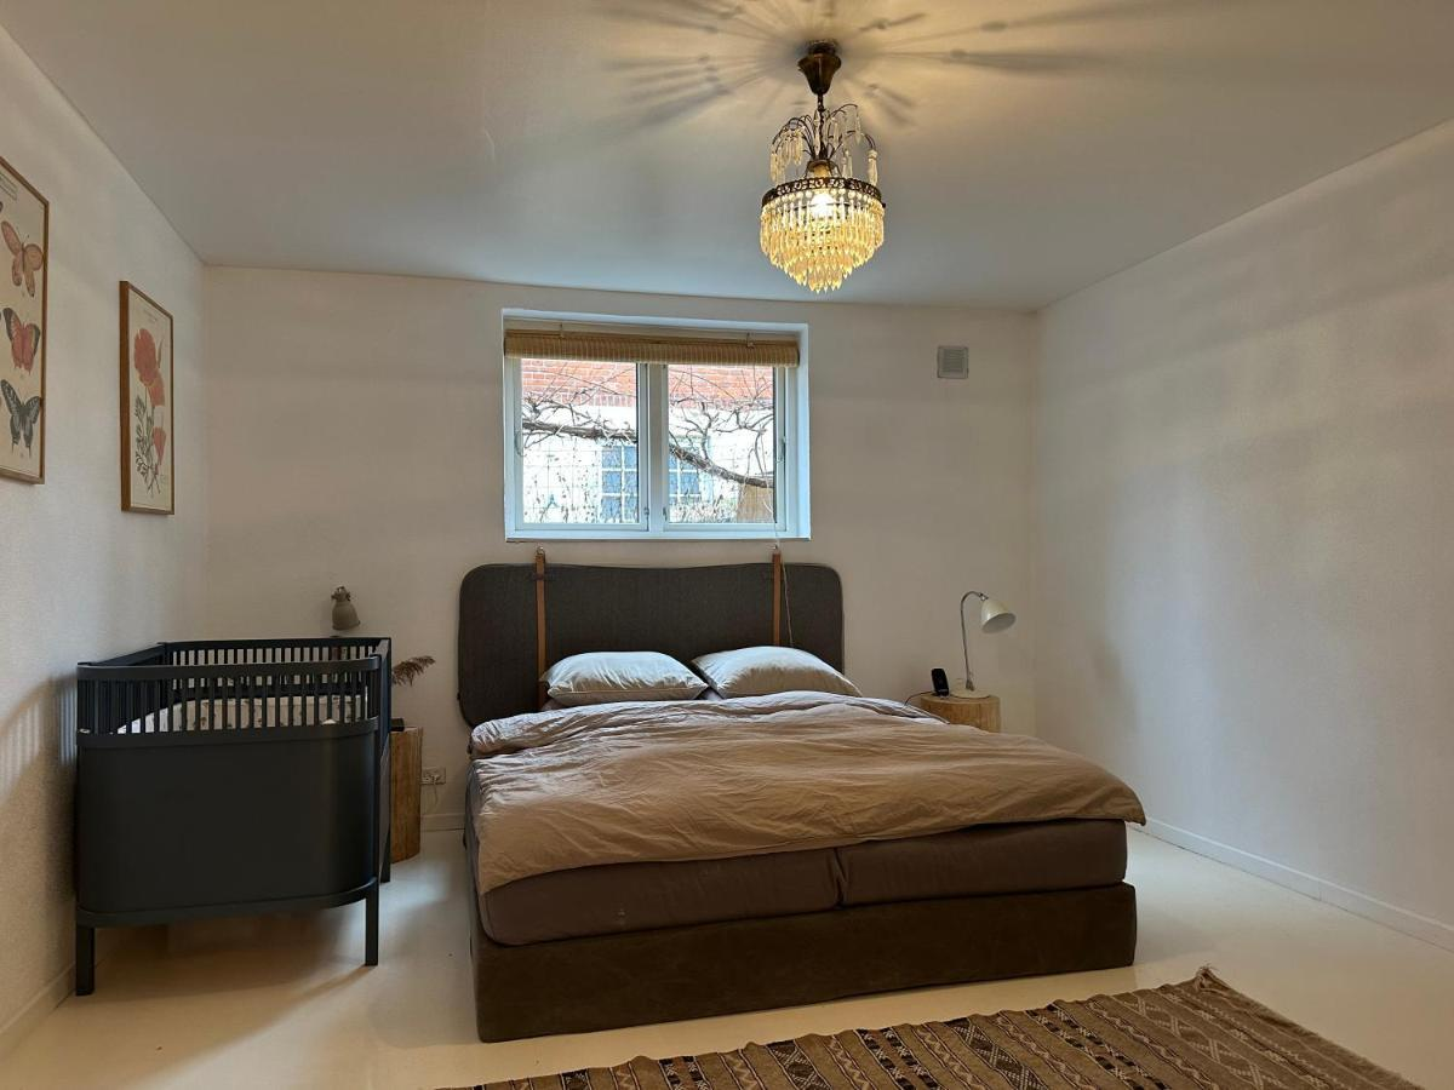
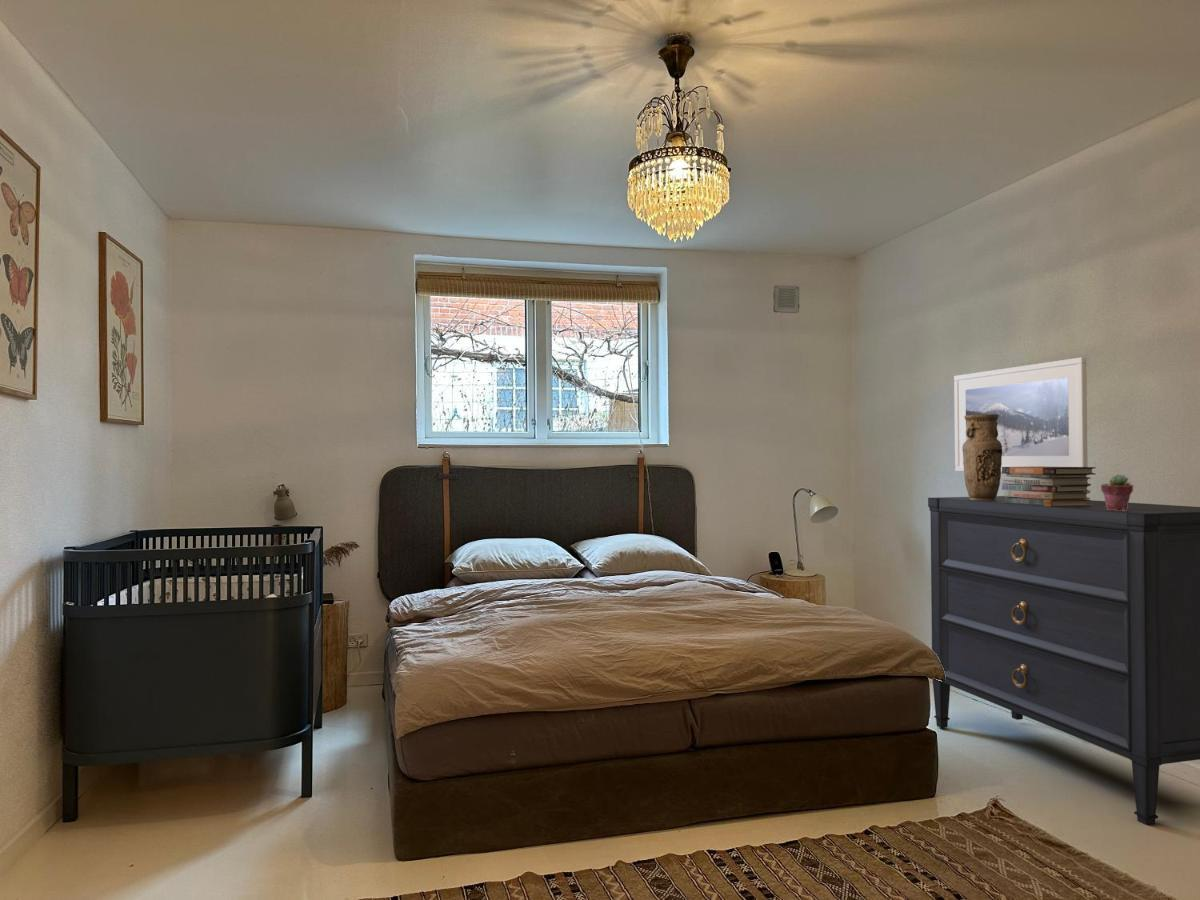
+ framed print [953,356,1089,473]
+ vase [962,414,1002,500]
+ book stack [1000,466,1097,507]
+ potted succulent [1100,473,1134,511]
+ dresser [927,495,1200,826]
